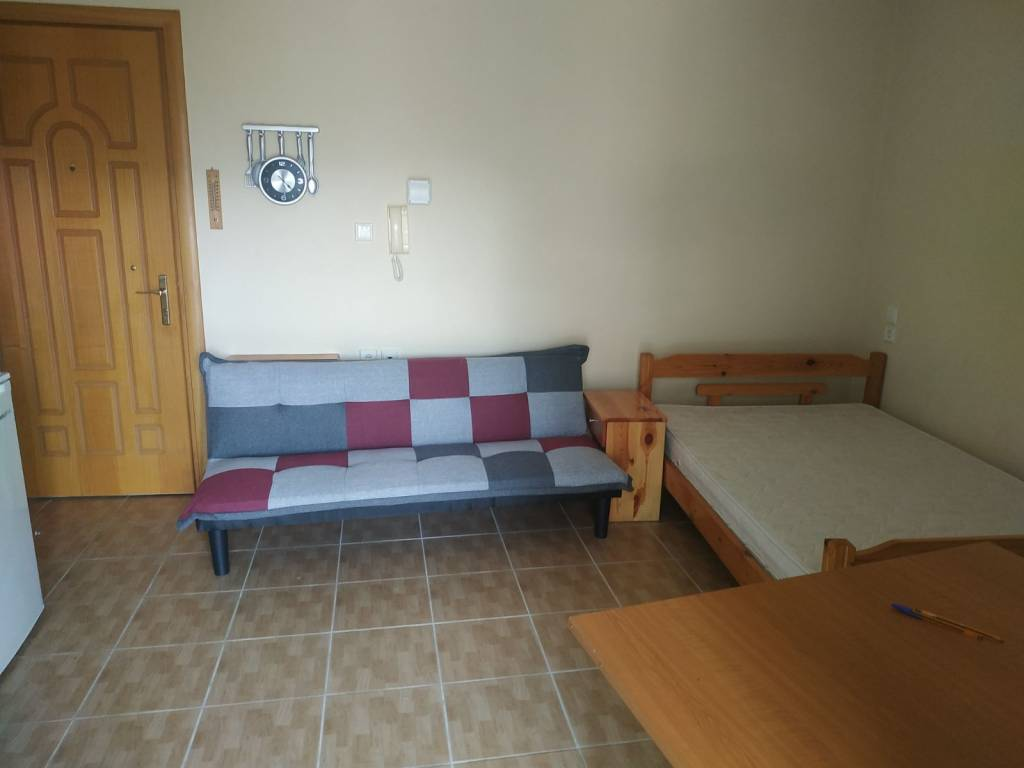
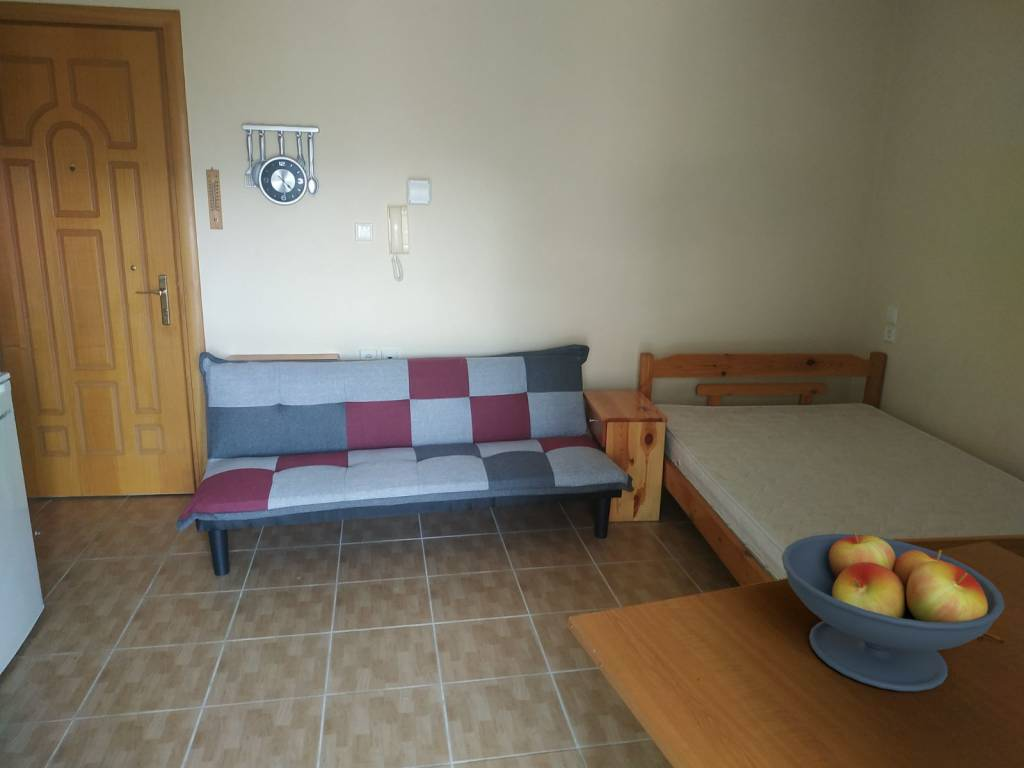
+ fruit bowl [781,530,1006,692]
